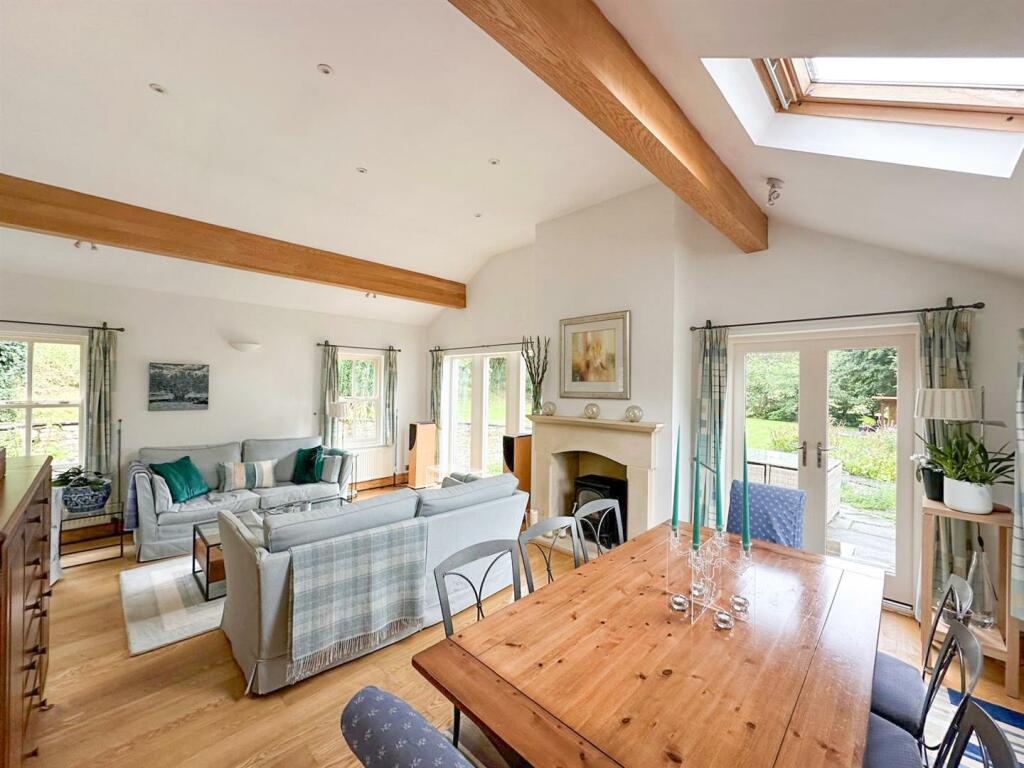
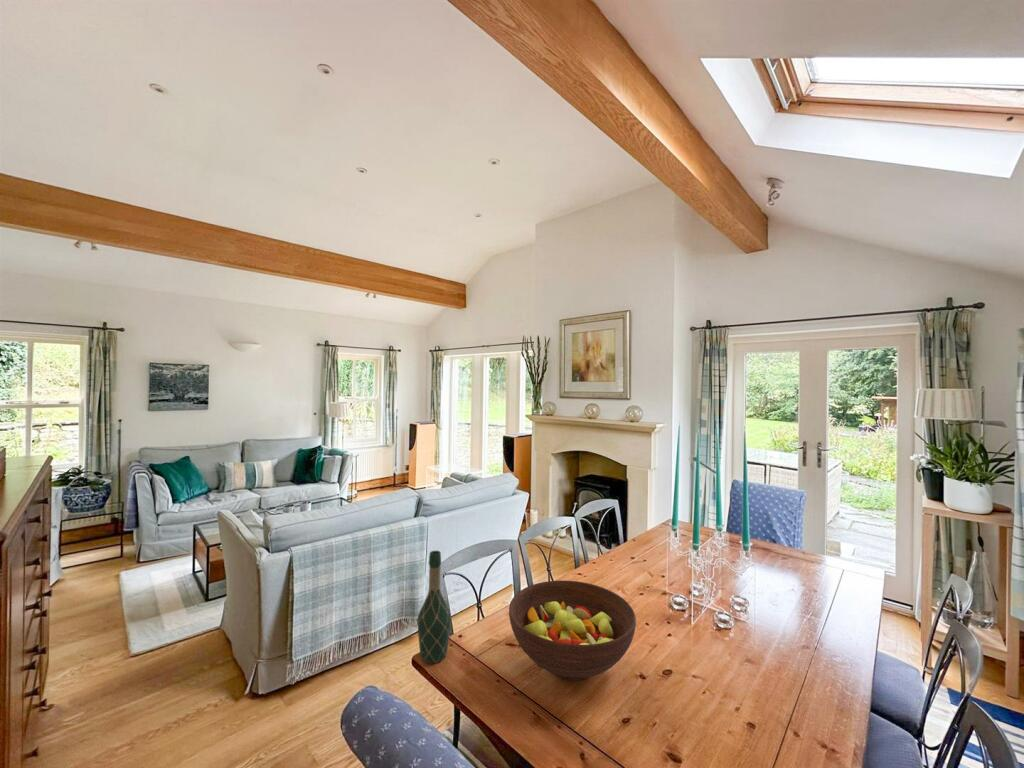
+ fruit bowl [508,579,637,682]
+ wine bottle [416,550,452,664]
